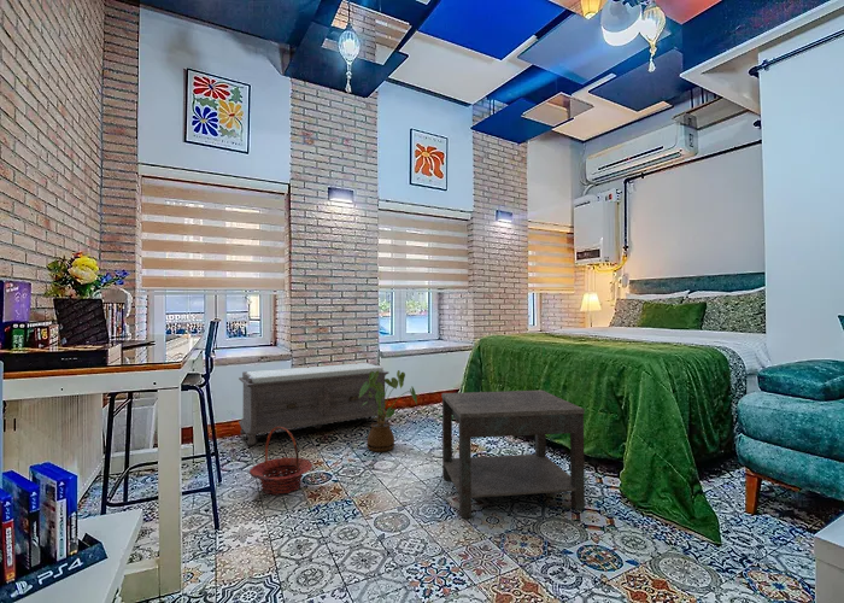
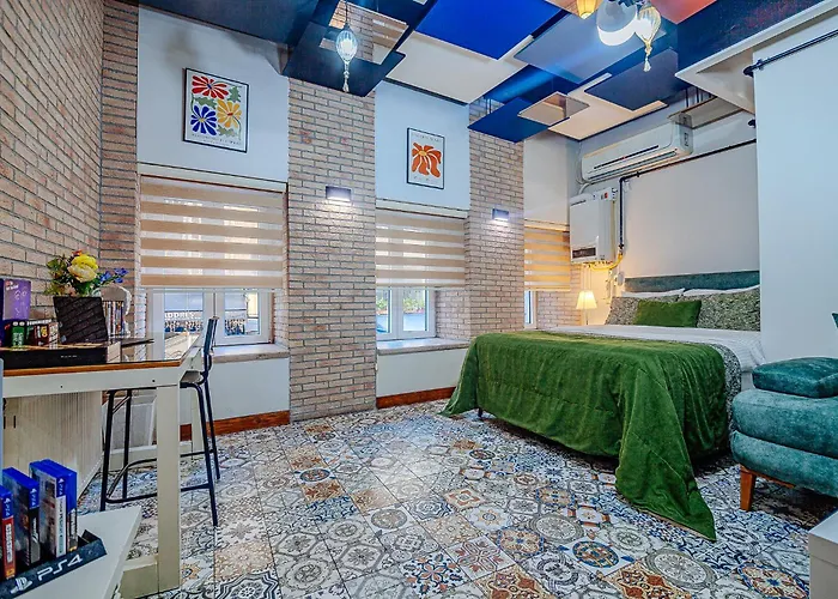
- house plant [359,369,418,453]
- bench [238,362,389,446]
- basket [248,427,313,496]
- side table [440,390,586,520]
